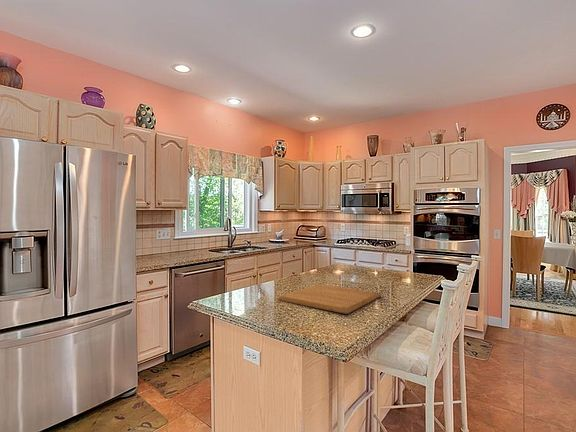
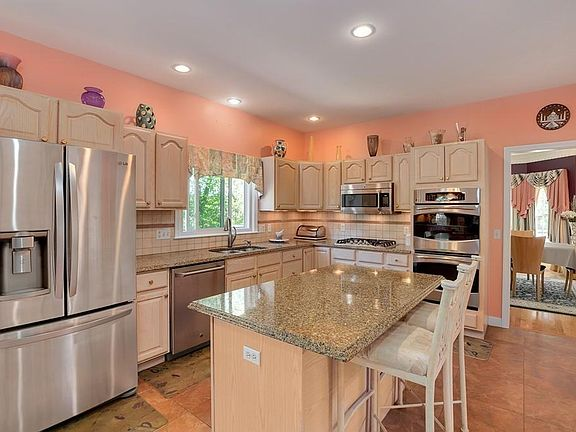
- chopping board [277,283,382,315]
